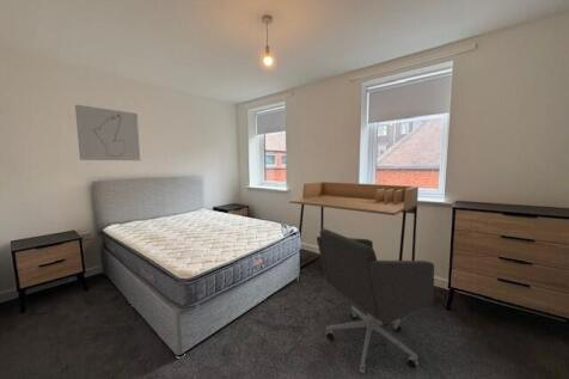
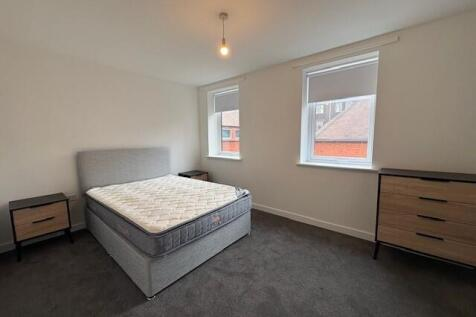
- desk [288,181,420,269]
- wall art [74,104,141,161]
- office chair [316,227,435,375]
